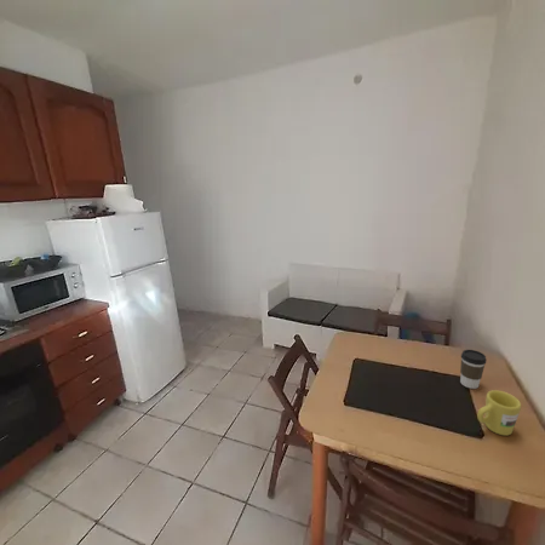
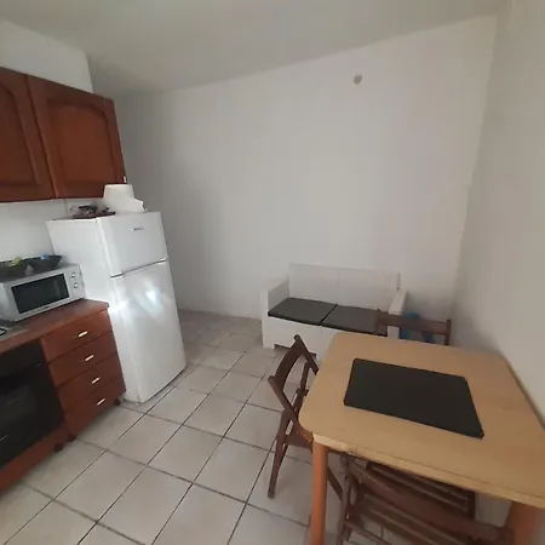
- mug [476,389,522,437]
- coffee cup [459,349,488,390]
